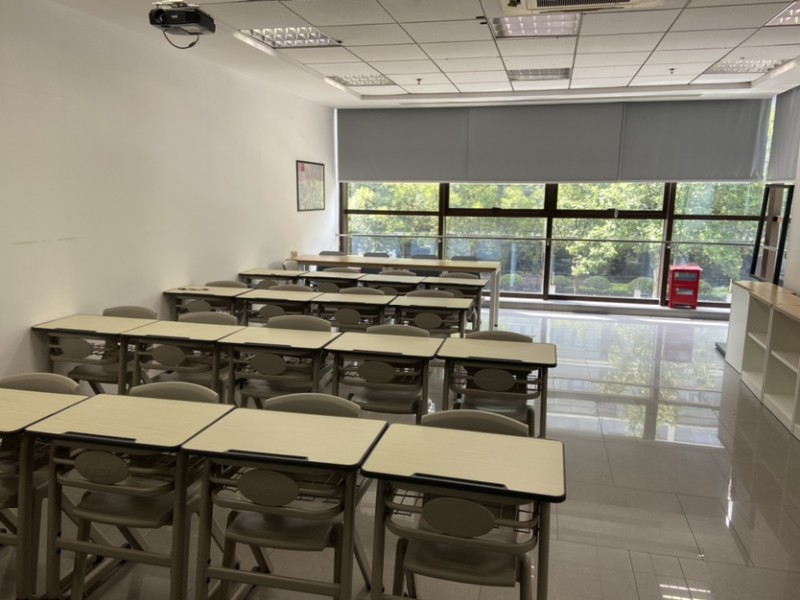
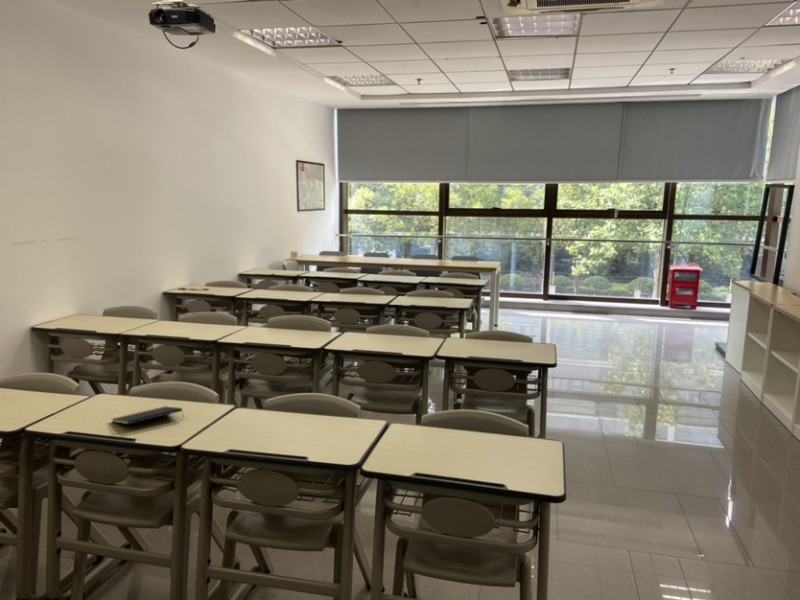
+ notepad [111,405,185,425]
